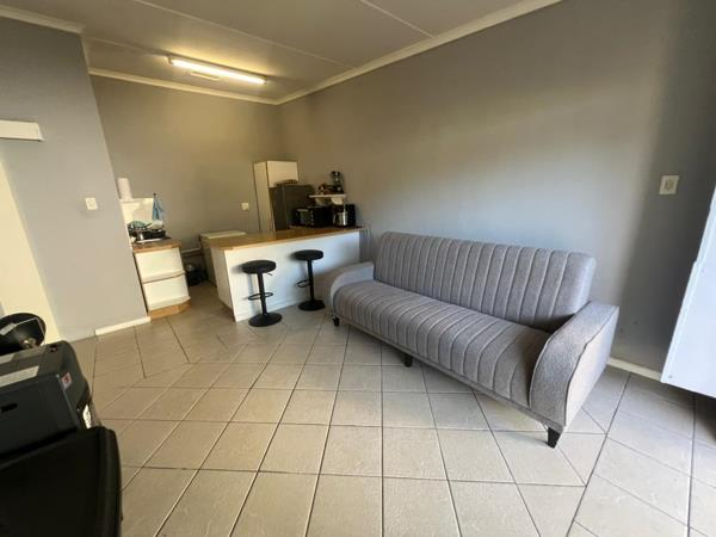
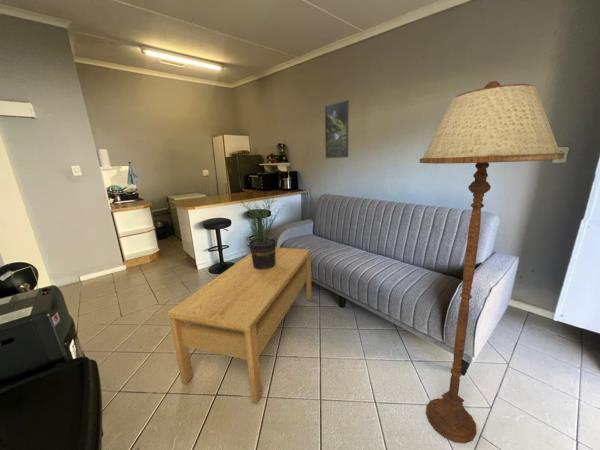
+ floor lamp [419,80,566,444]
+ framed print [324,99,349,159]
+ coffee table [167,246,313,404]
+ potted plant [238,192,285,270]
